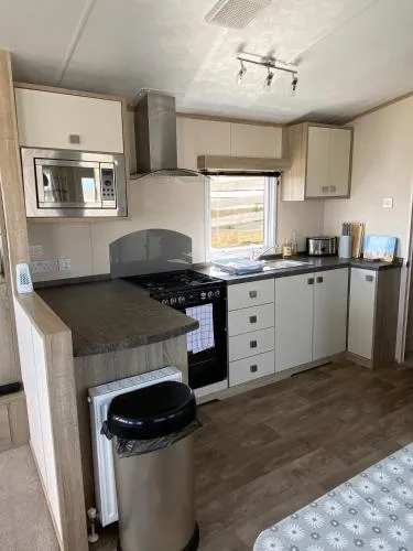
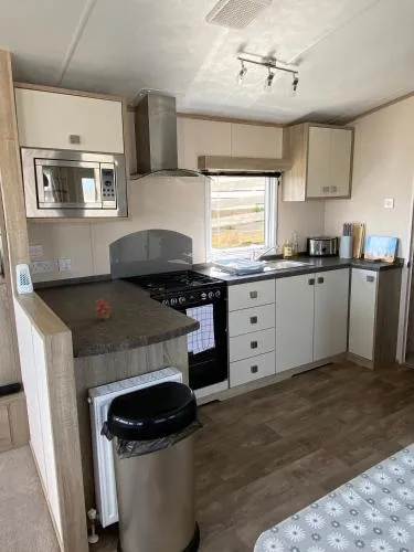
+ fruit [92,296,113,321]
